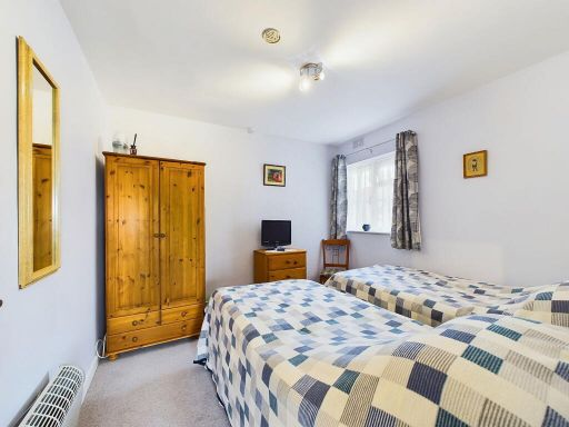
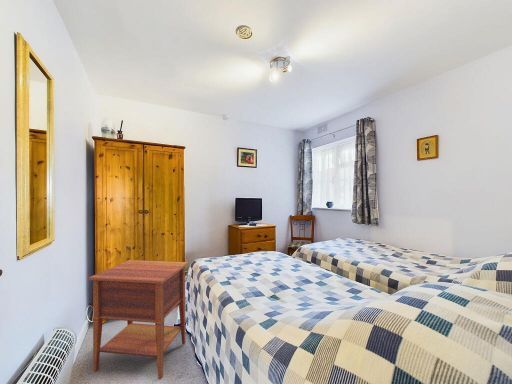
+ nightstand [86,259,190,380]
